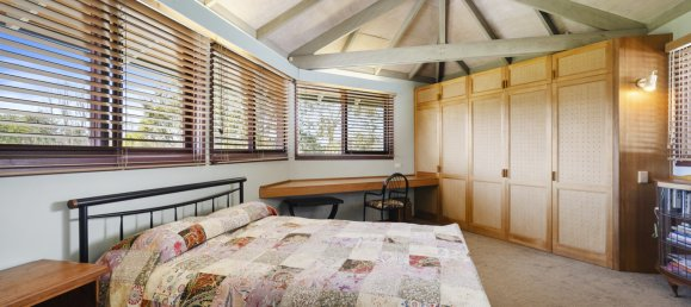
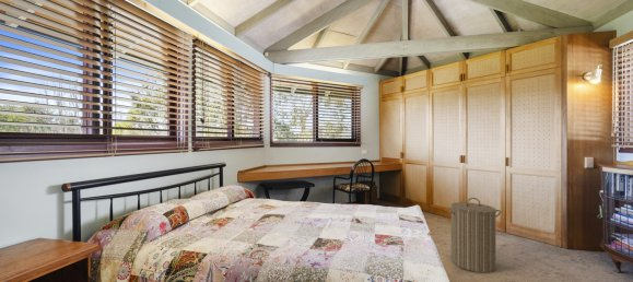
+ laundry hamper [445,197,502,273]
